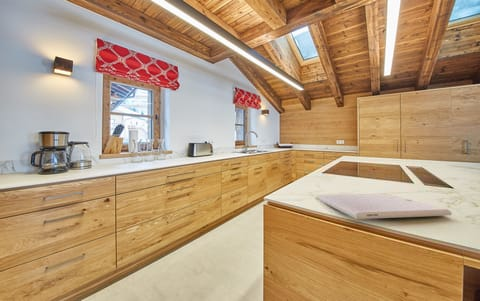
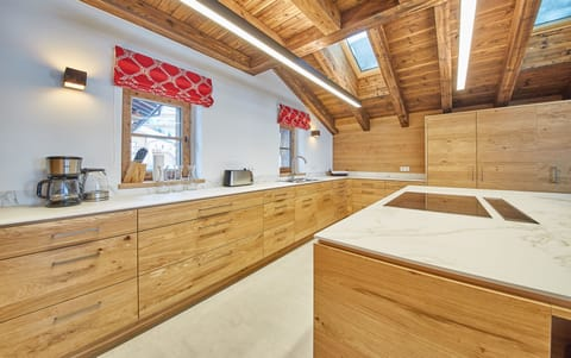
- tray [315,192,453,220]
